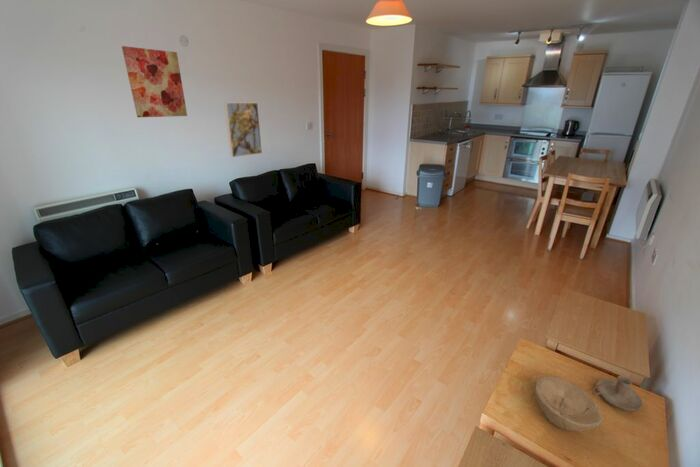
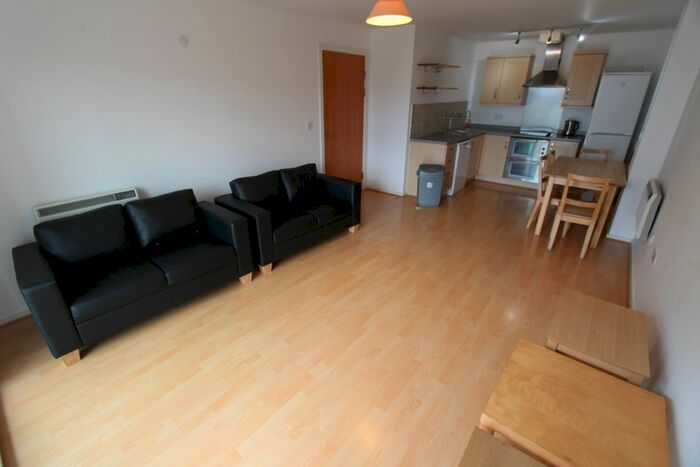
- wall art [121,45,188,118]
- bowl [534,375,604,432]
- candle holder [591,375,644,412]
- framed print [223,102,263,158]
